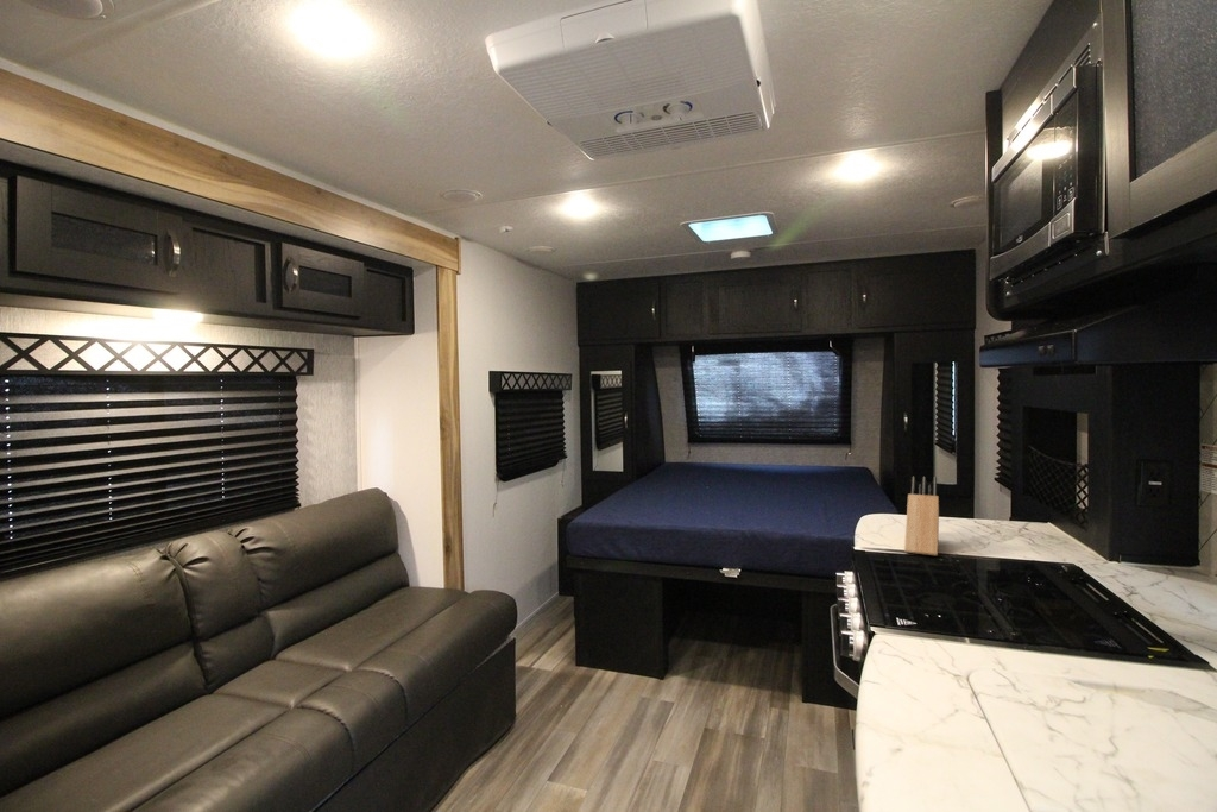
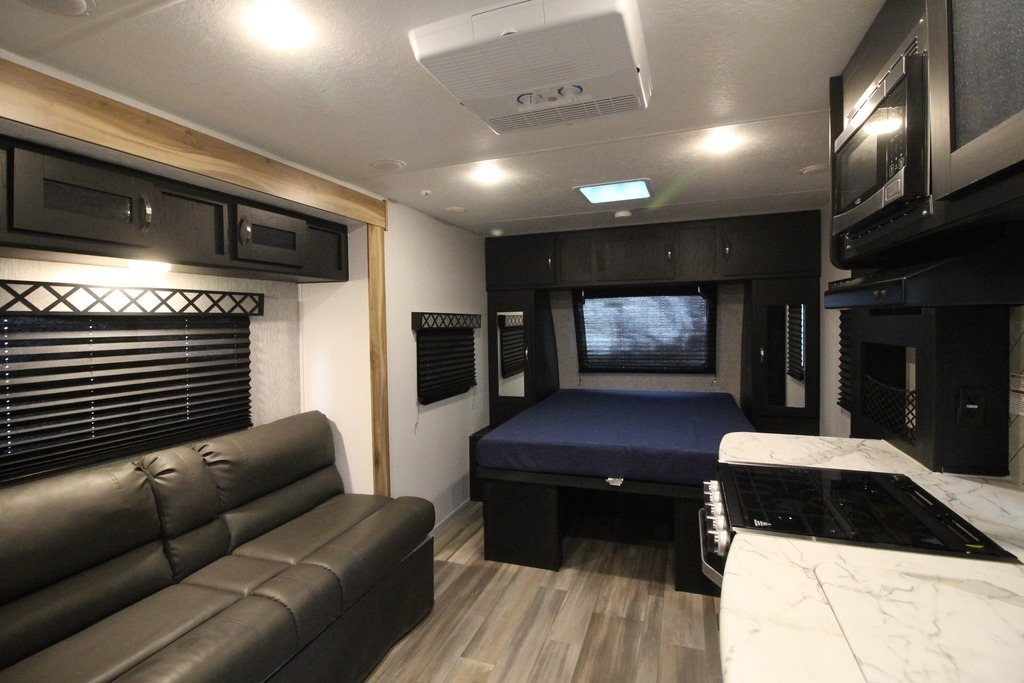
- knife block [903,476,940,556]
